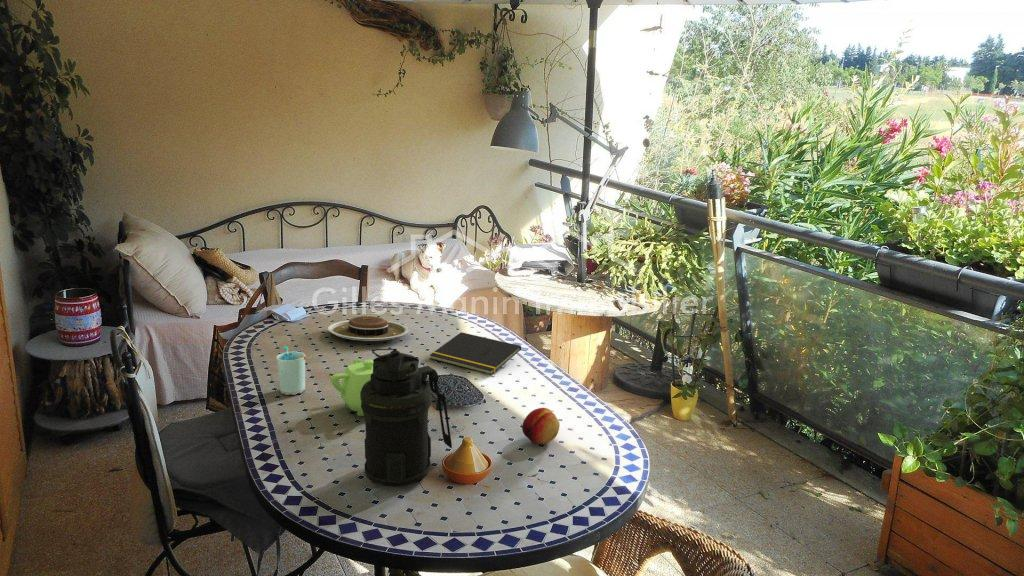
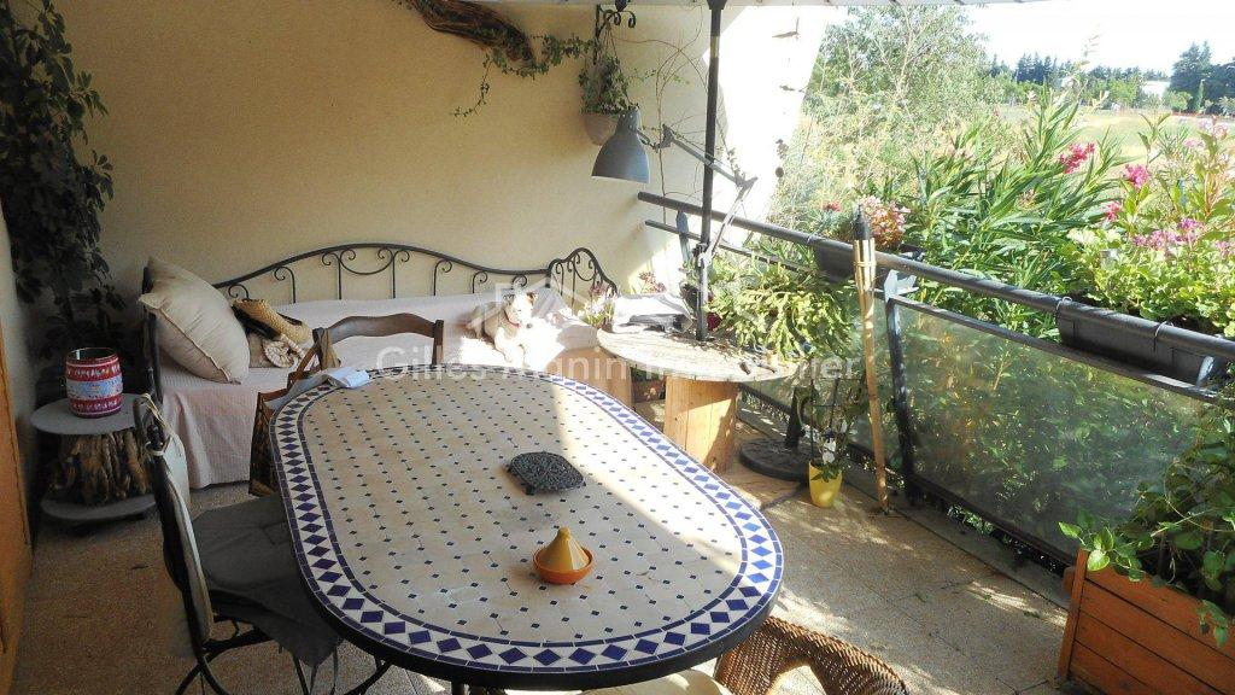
- notepad [429,331,522,376]
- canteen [360,348,453,487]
- plate [327,315,410,342]
- teapot [330,358,374,417]
- fruit [521,407,561,445]
- cup [275,345,307,396]
